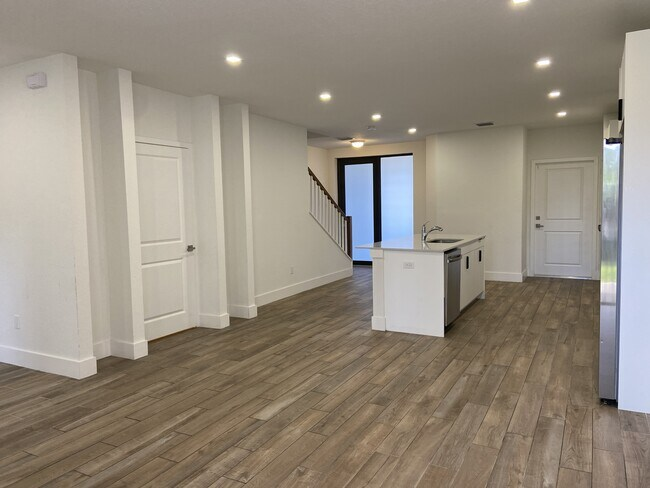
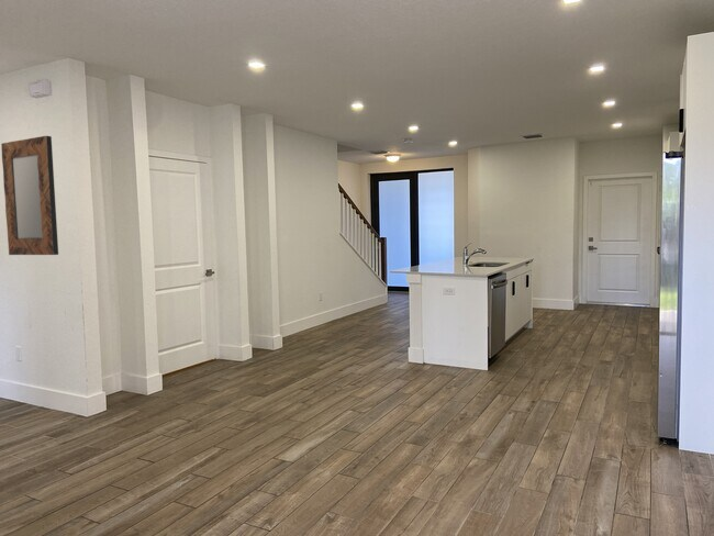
+ home mirror [0,135,59,256]
